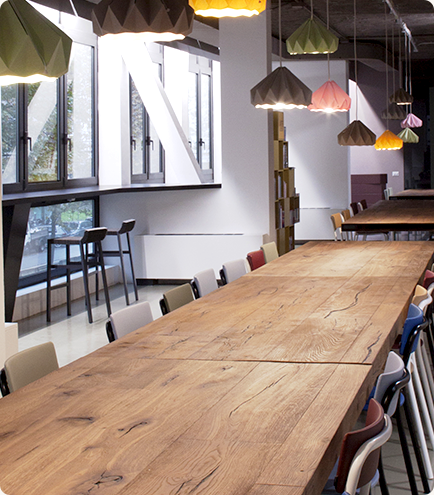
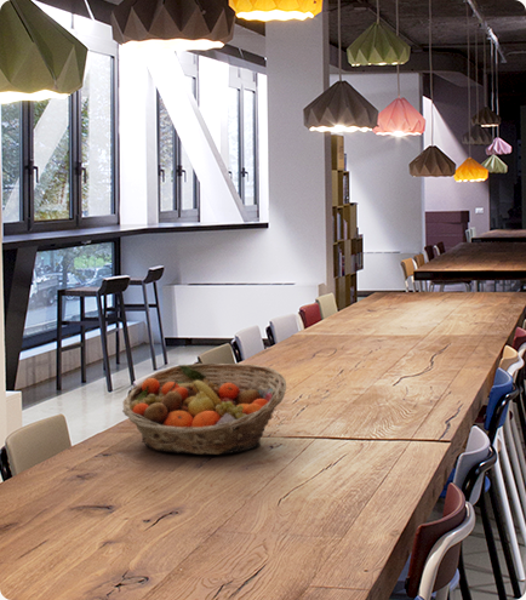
+ fruit basket [121,362,287,456]
